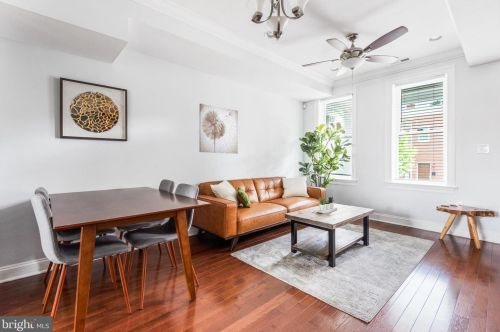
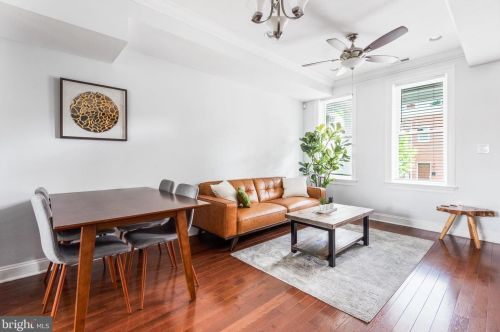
- wall art [198,103,239,155]
